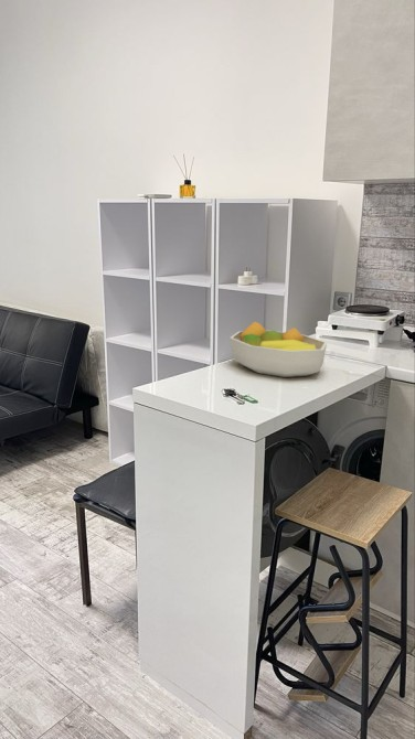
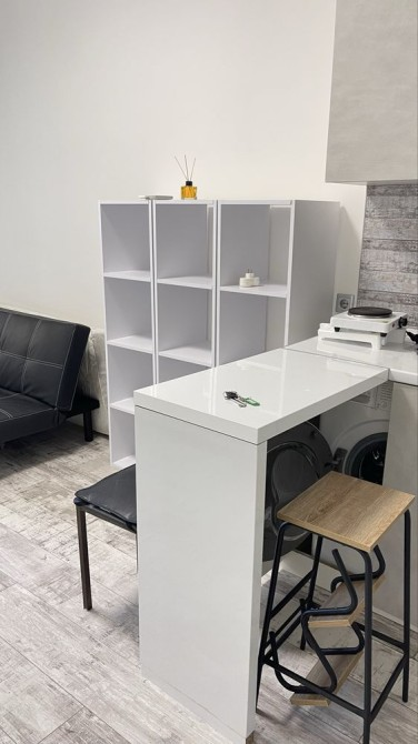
- fruit bowl [228,321,328,378]
